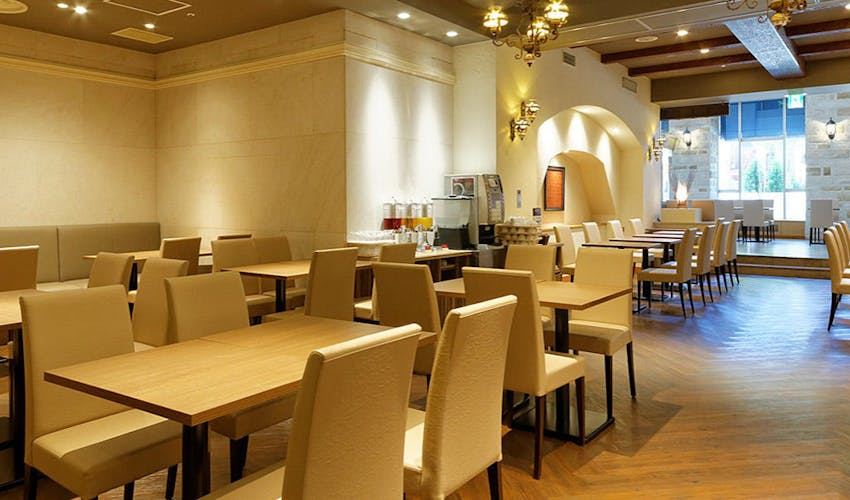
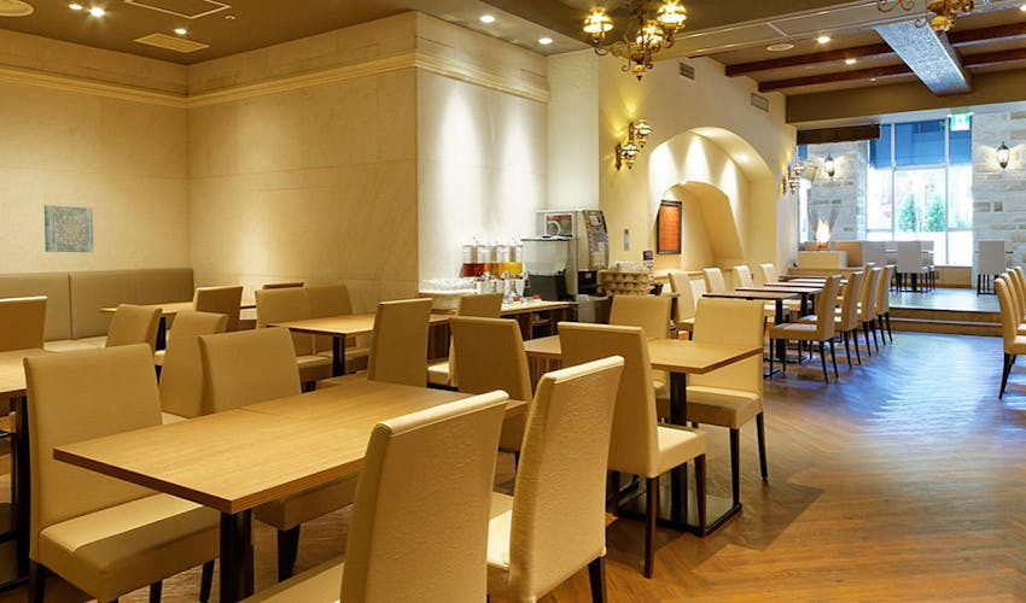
+ wall art [43,204,94,253]
